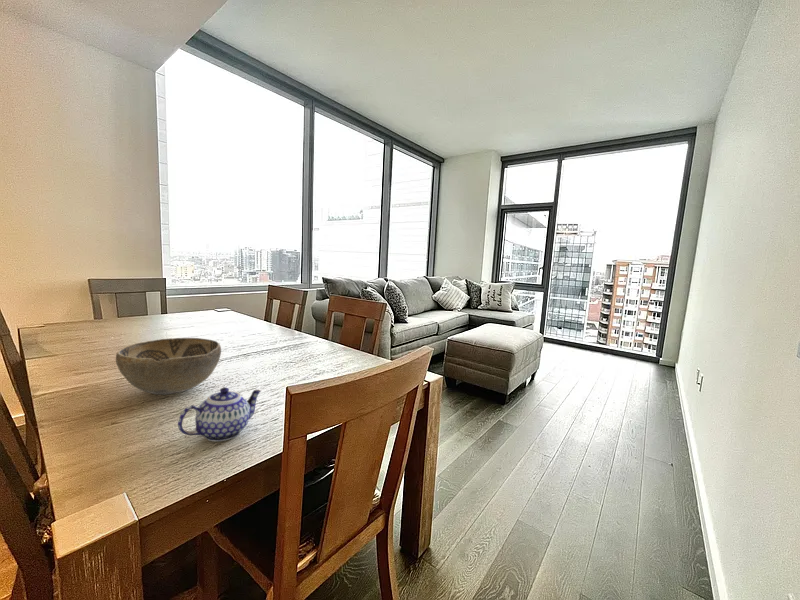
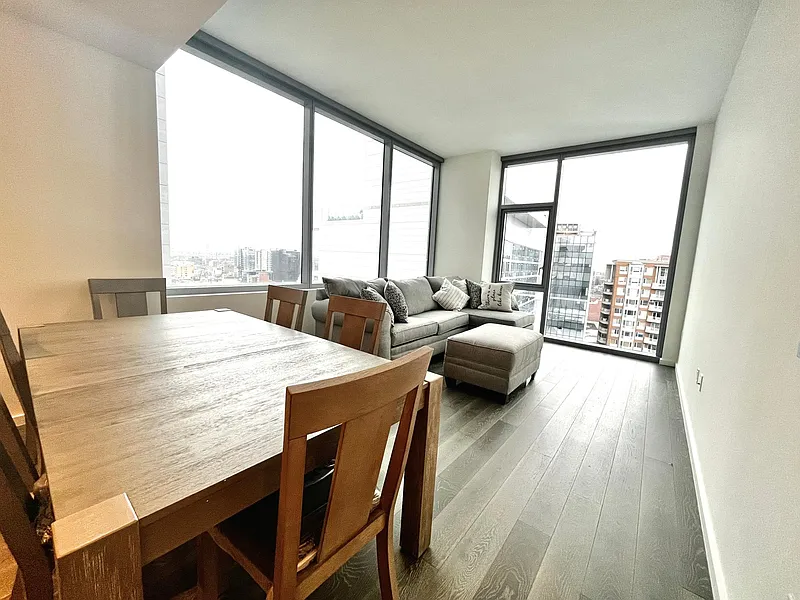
- teapot [177,386,263,443]
- decorative bowl [115,337,222,395]
